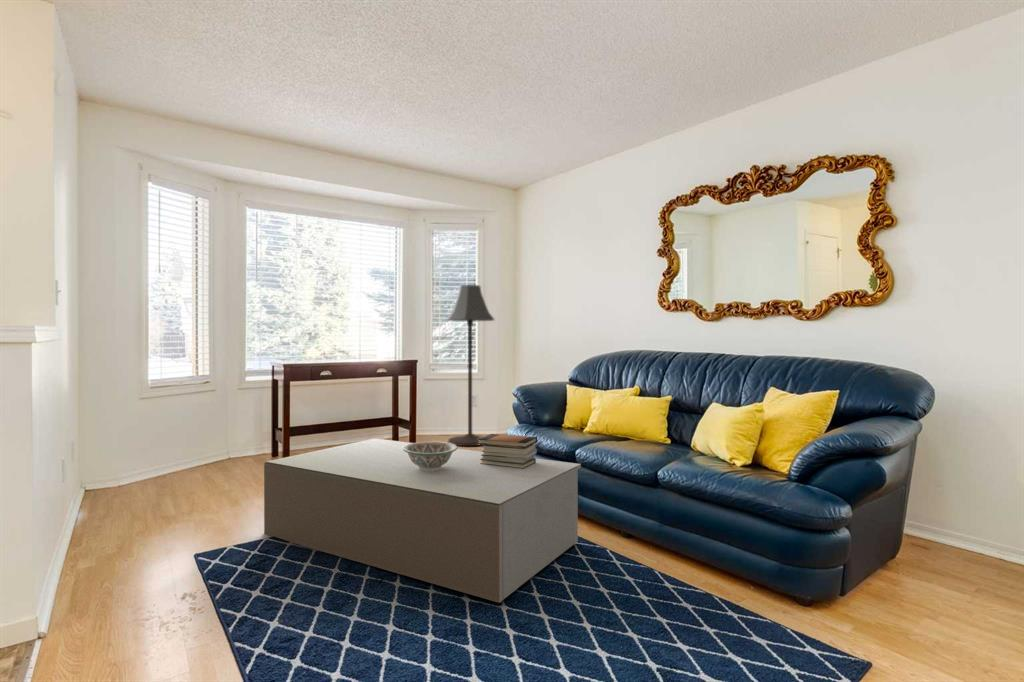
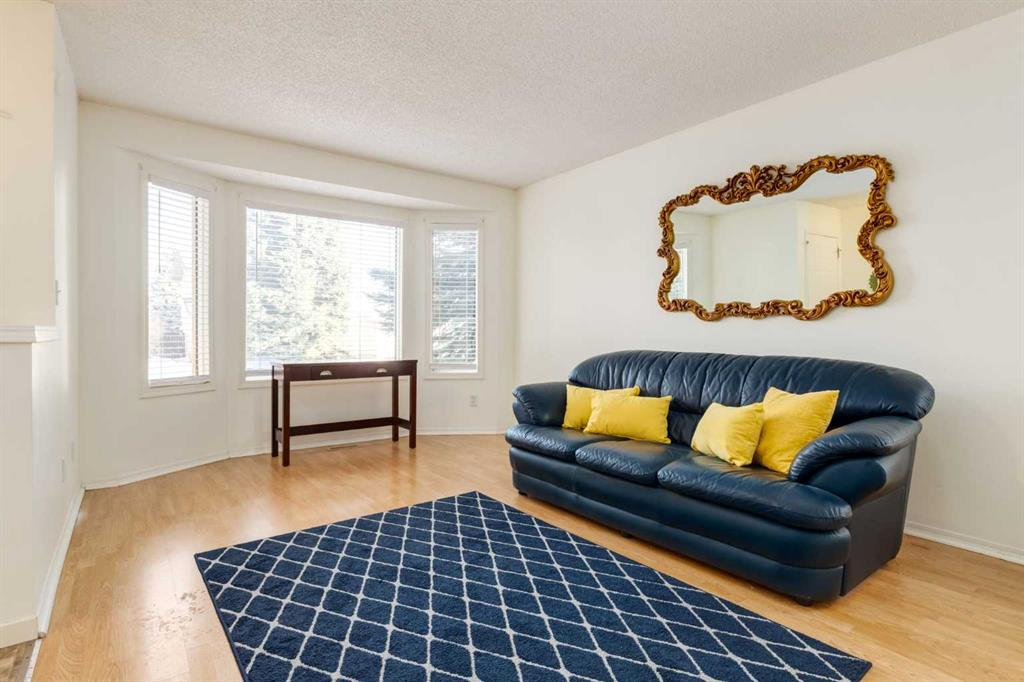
- floor lamp [444,284,496,447]
- coffee table [263,437,582,603]
- book stack [478,433,538,469]
- decorative bowl [403,441,458,471]
